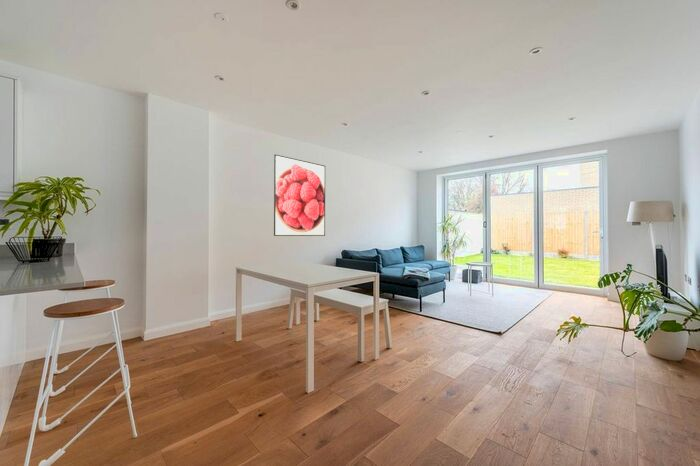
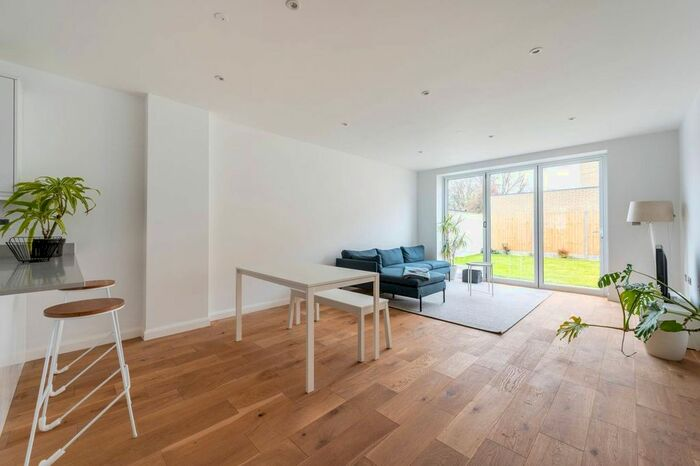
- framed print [273,154,326,237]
